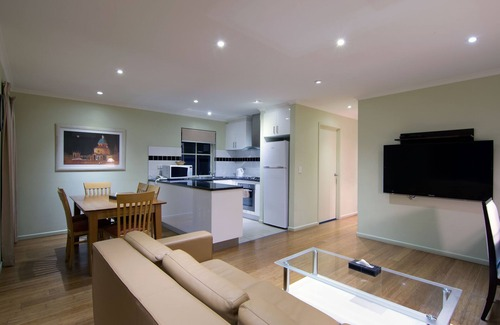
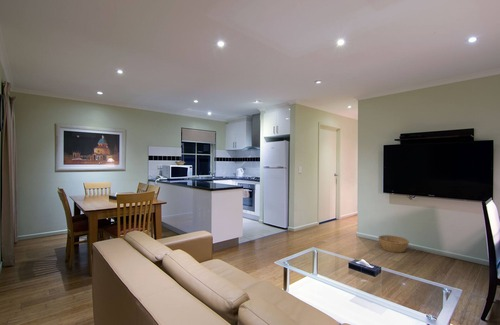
+ basket [377,234,410,254]
